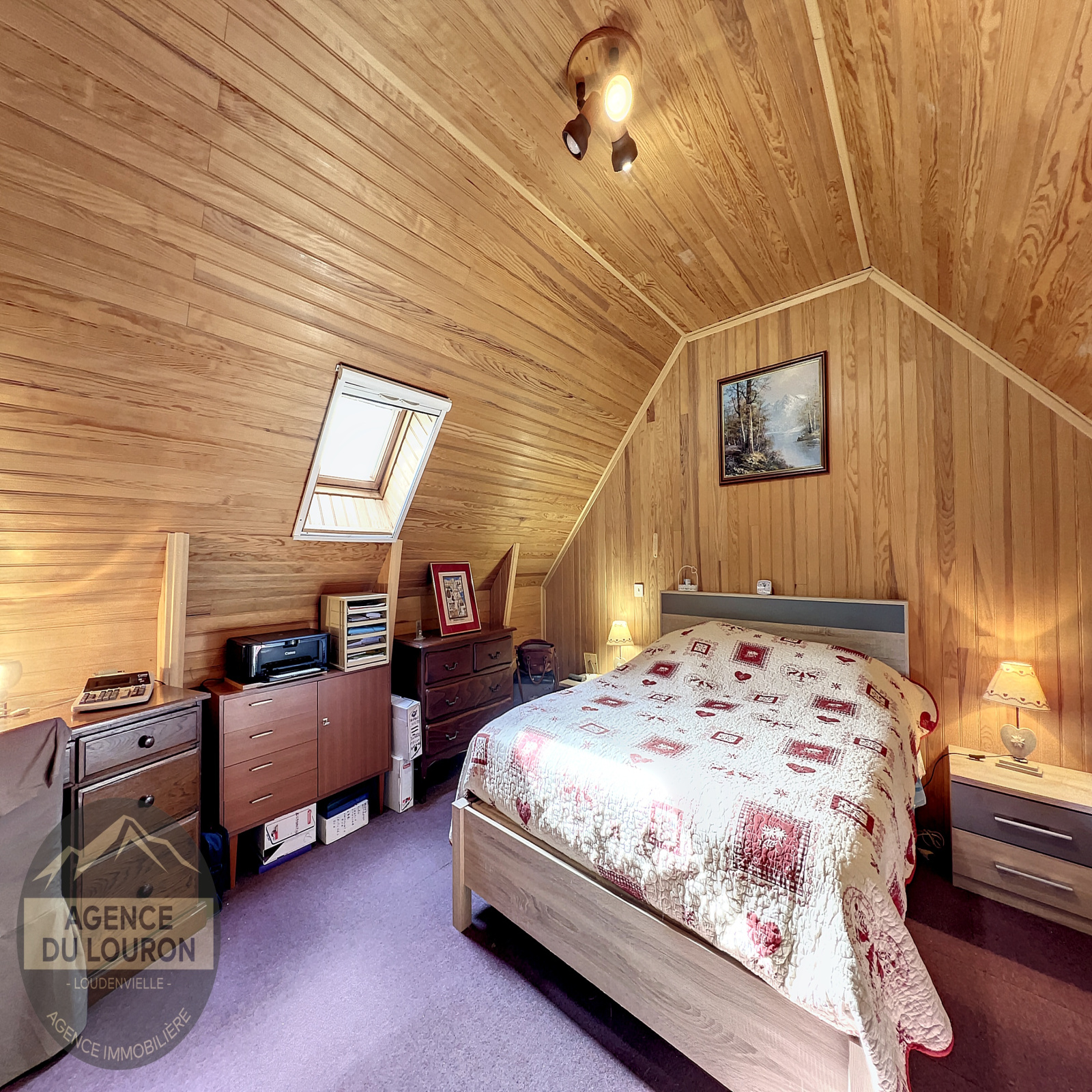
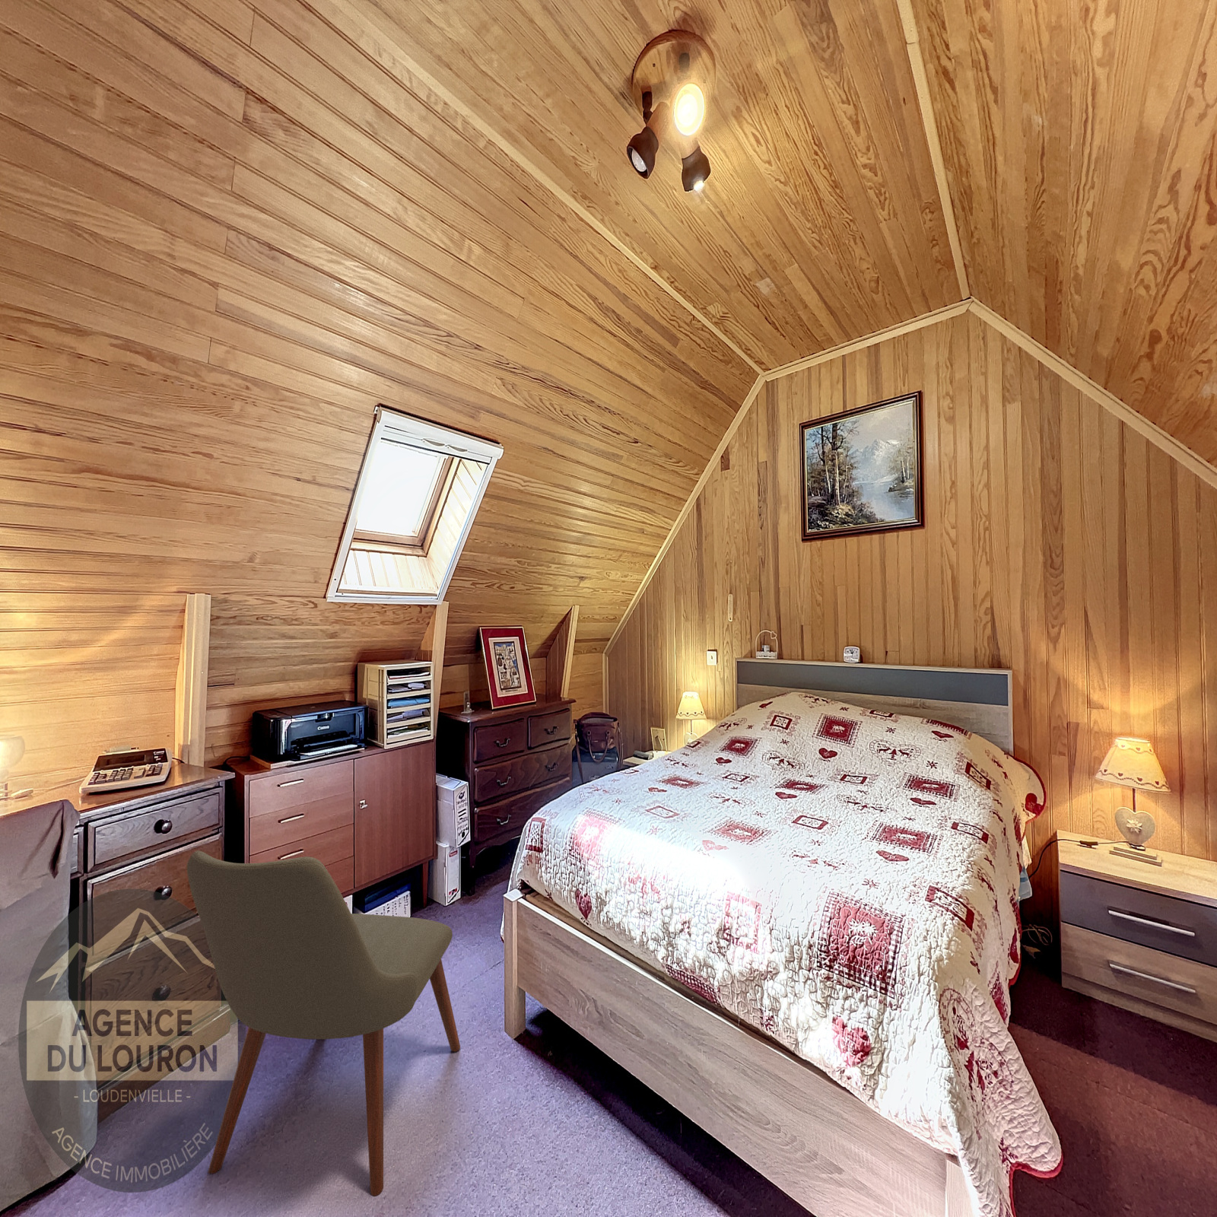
+ chair [186,850,461,1197]
